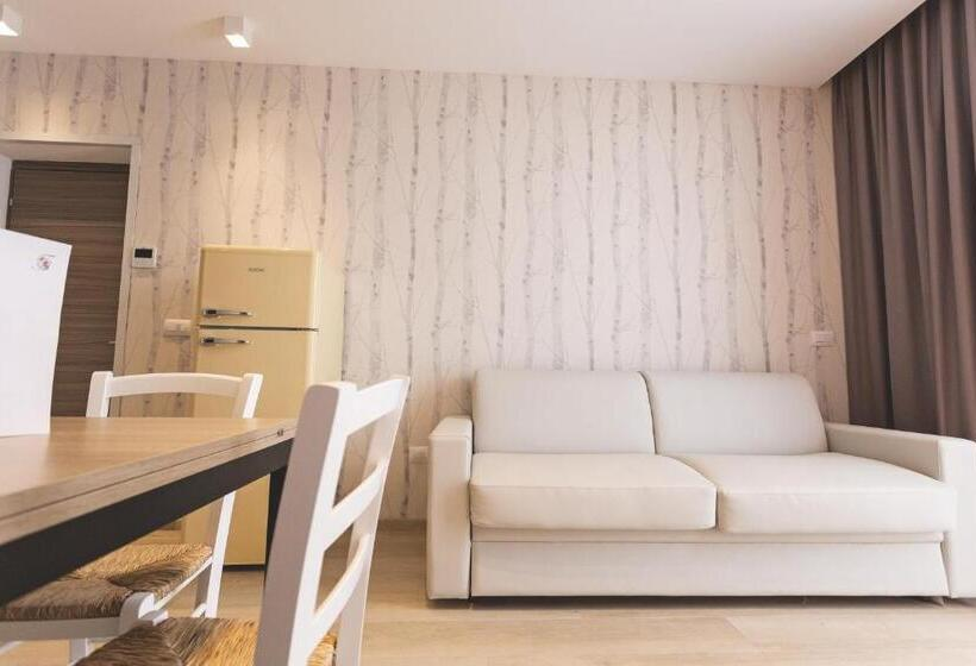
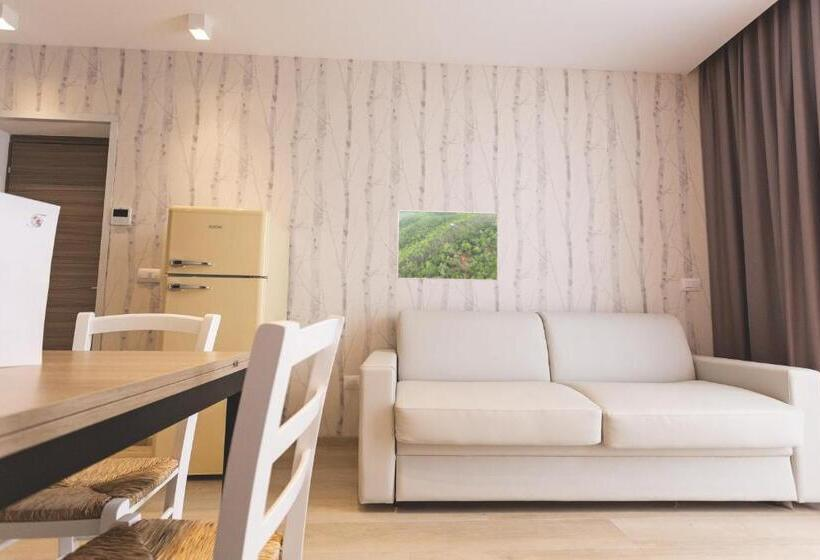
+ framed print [396,209,499,282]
